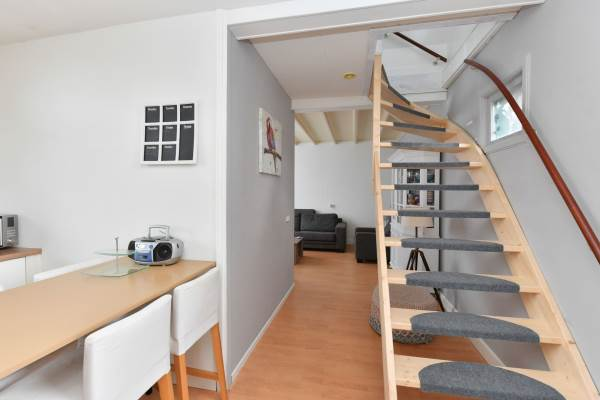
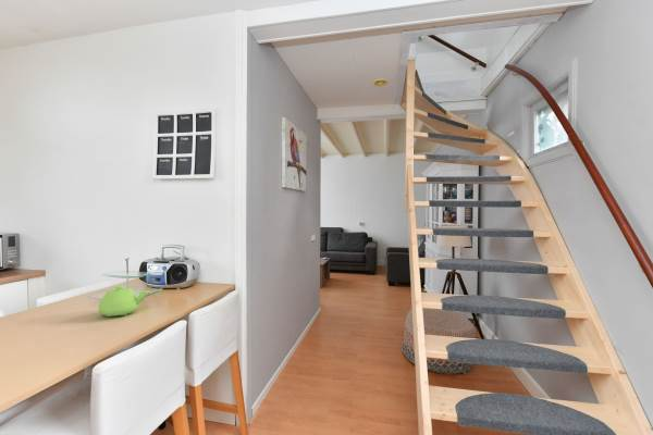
+ teapot [98,285,150,318]
